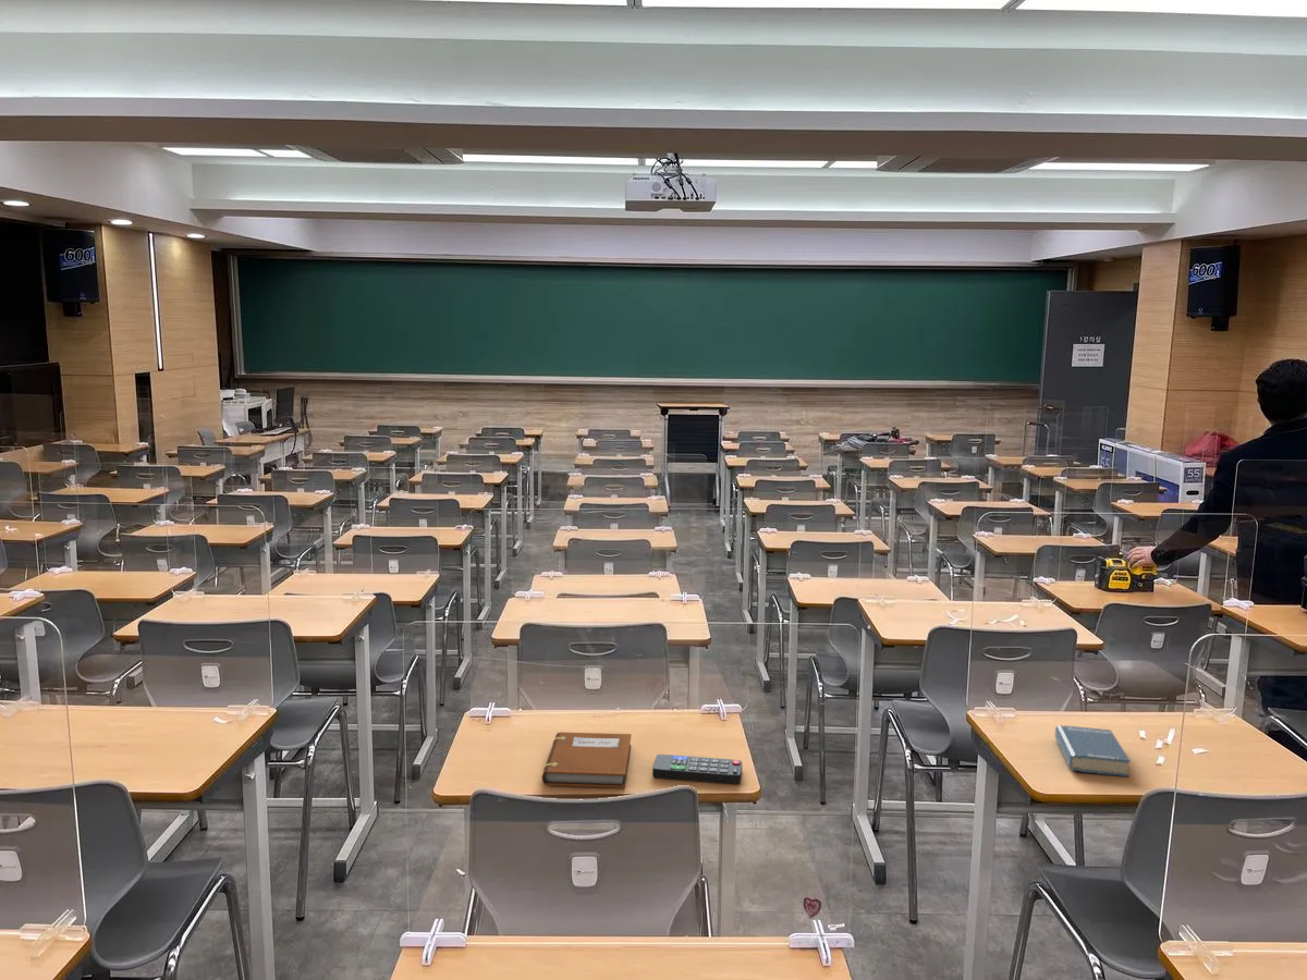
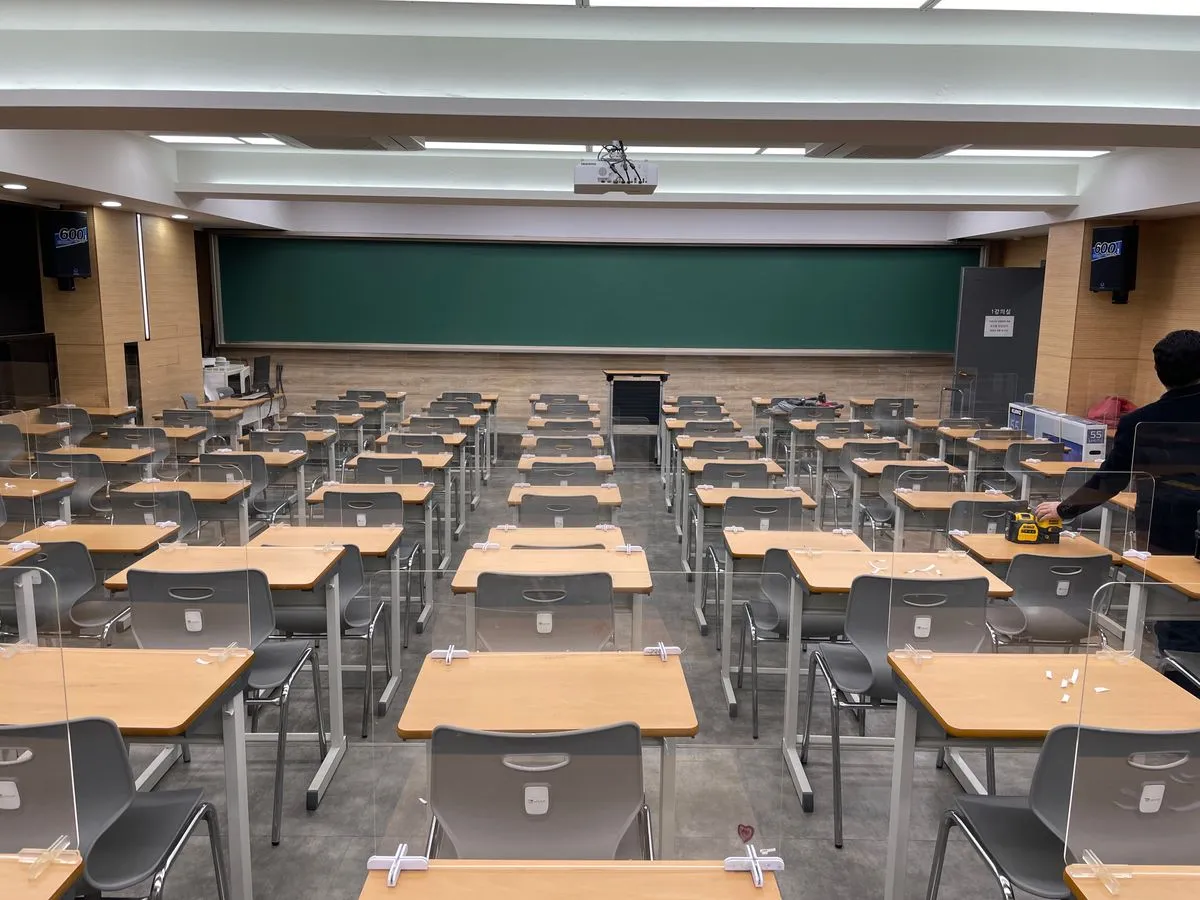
- hardback book [1053,724,1132,777]
- remote control [651,754,743,785]
- notebook [541,731,633,788]
